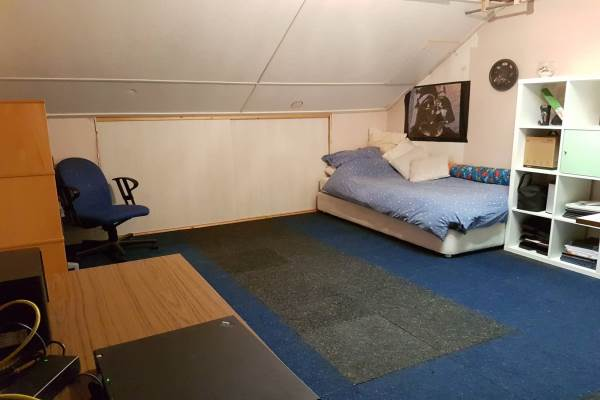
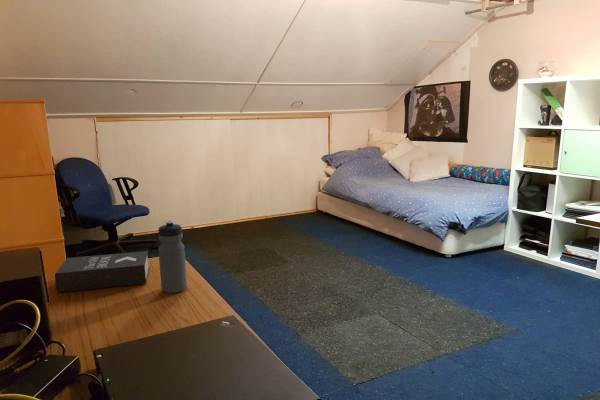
+ book [54,250,150,293]
+ water bottle [157,220,188,294]
